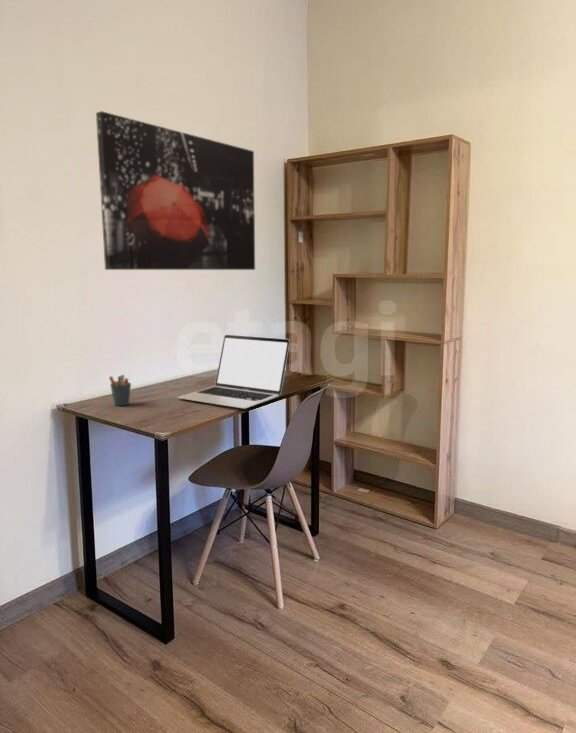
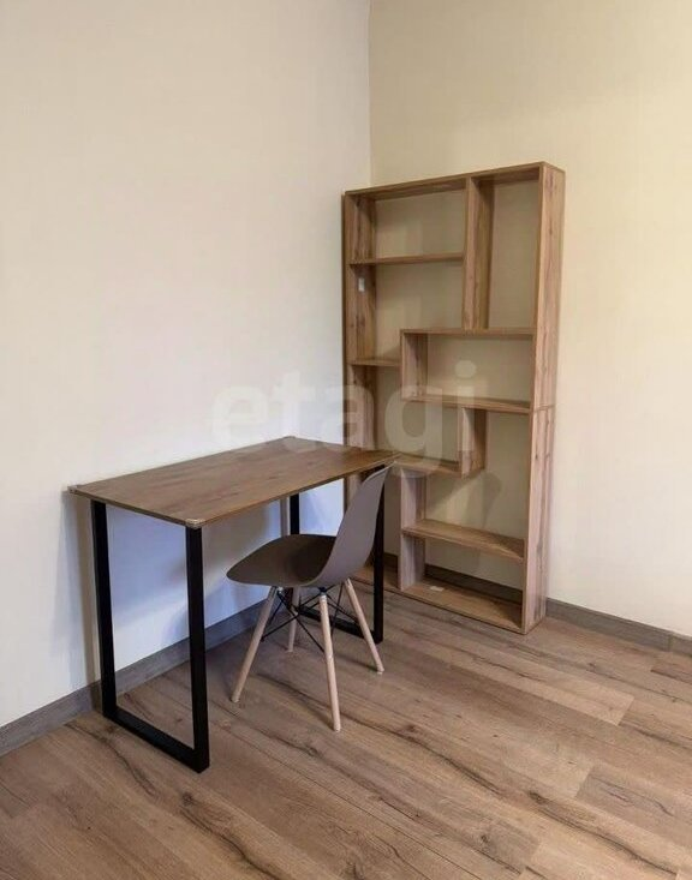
- wall art [95,110,256,271]
- pen holder [108,374,132,407]
- laptop [176,334,291,410]
